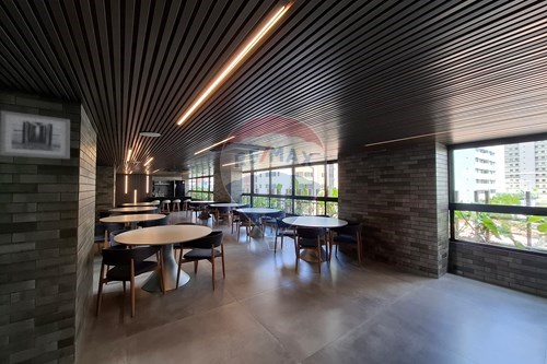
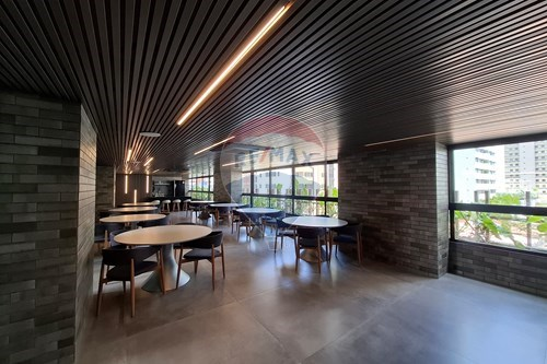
- wall art [0,109,71,160]
